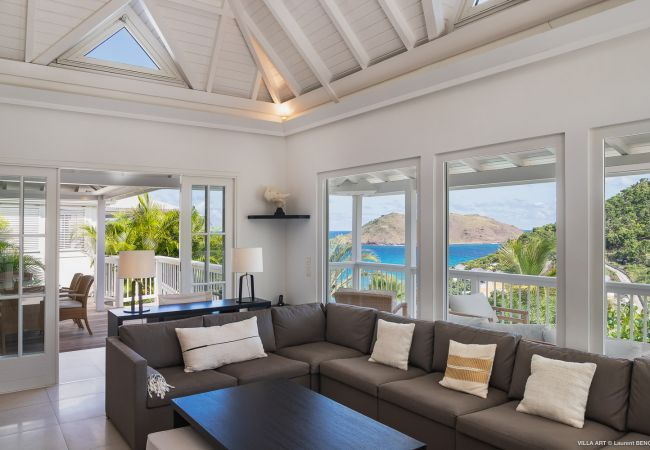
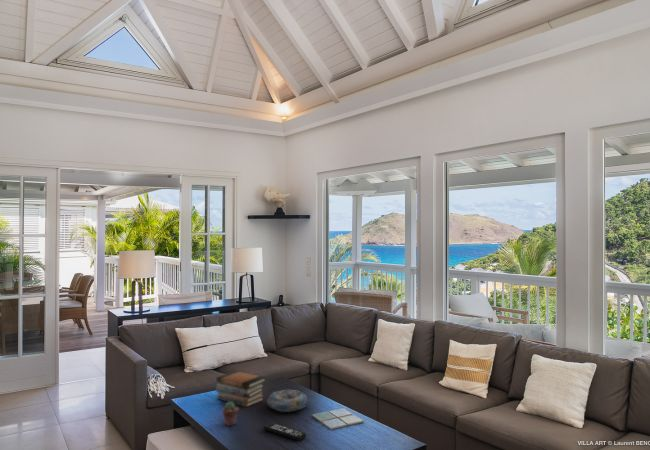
+ book stack [215,370,267,408]
+ decorative bowl [266,389,308,413]
+ potted succulent [221,402,240,427]
+ remote control [263,422,307,442]
+ drink coaster [311,407,365,431]
